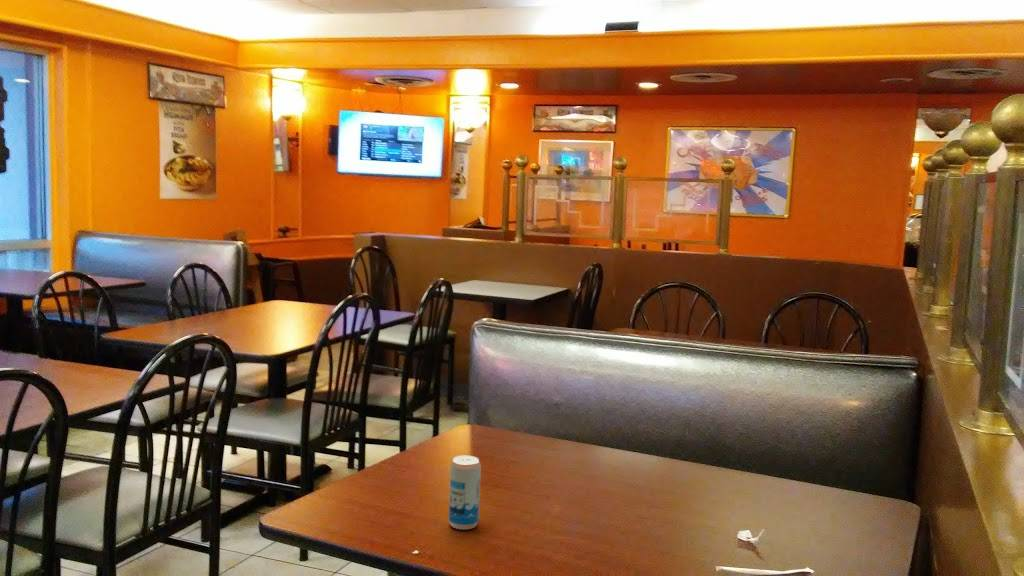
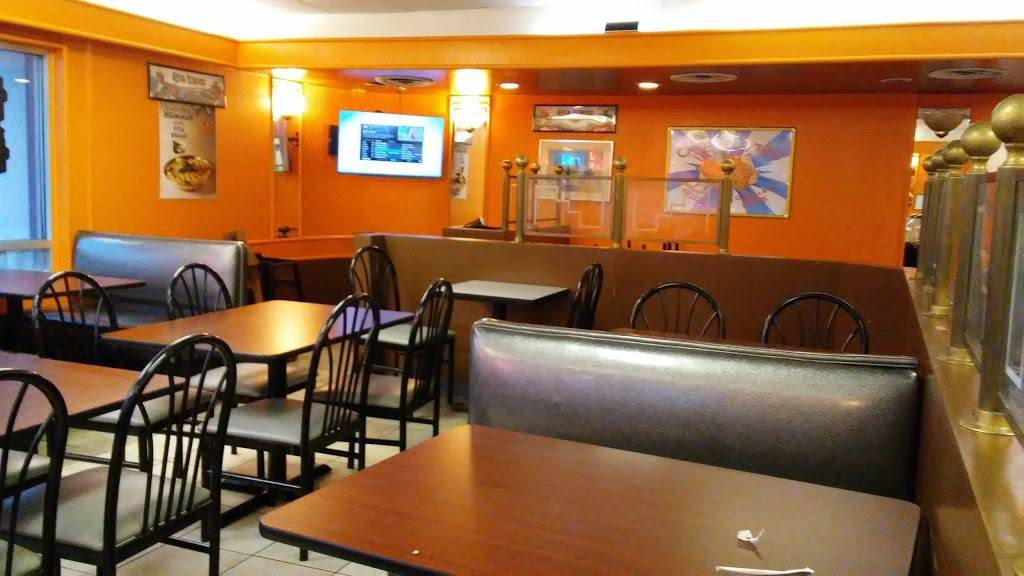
- beverage can [448,455,482,530]
